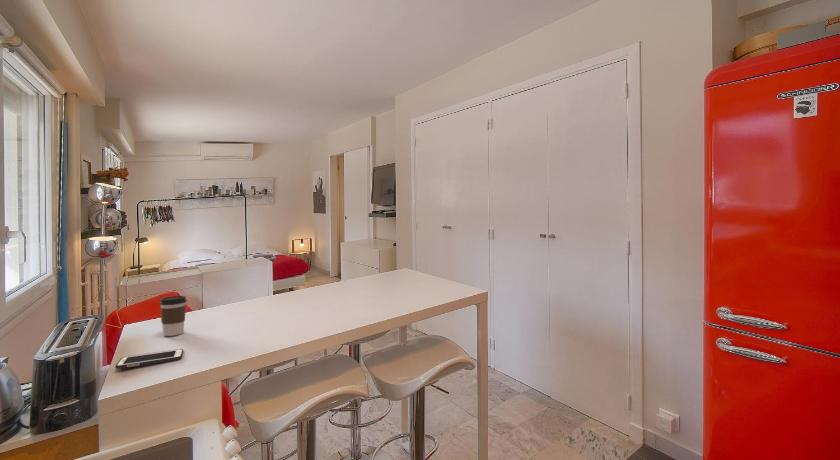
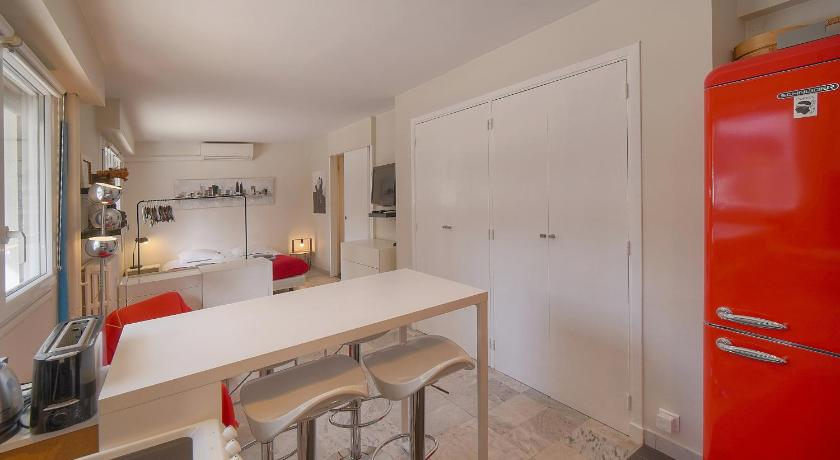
- coffee cup [158,295,188,337]
- cell phone [114,348,184,370]
